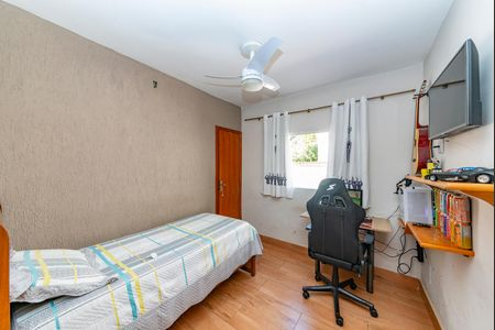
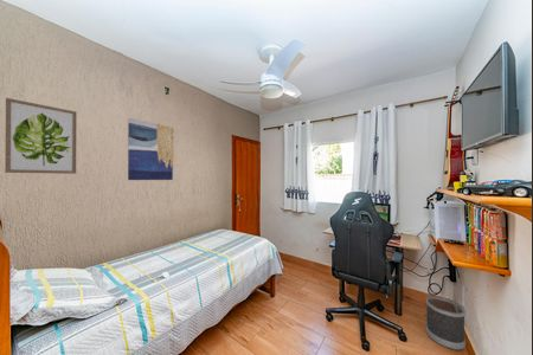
+ wall art [127,117,175,181]
+ wastebasket [425,295,467,351]
+ wall art [4,97,77,175]
